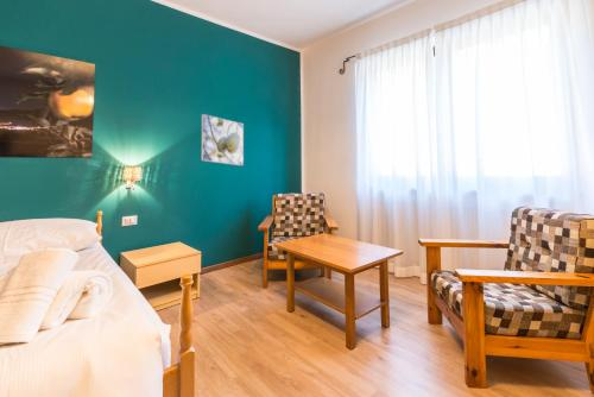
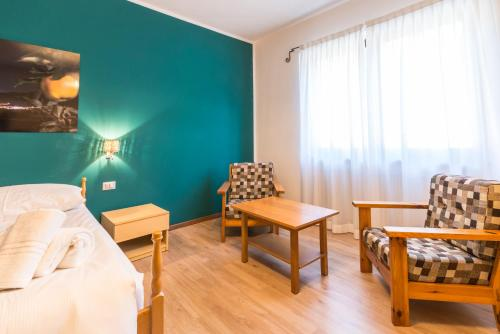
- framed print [201,113,245,166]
